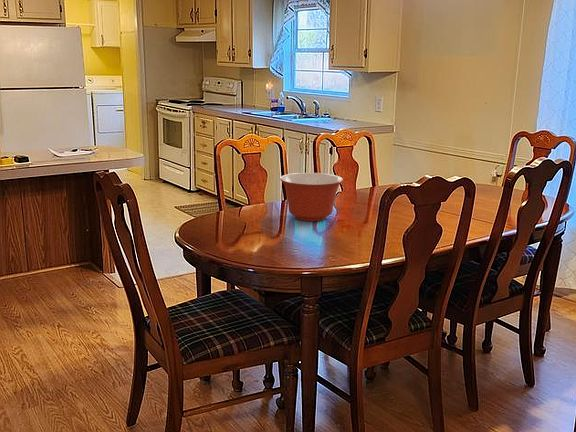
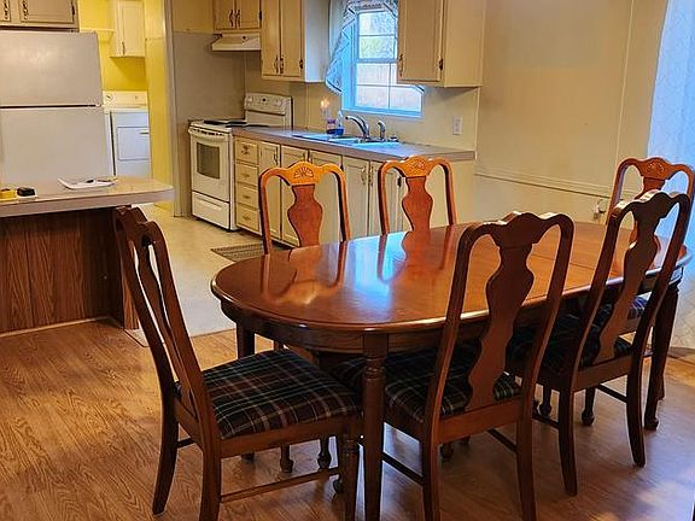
- mixing bowl [279,172,344,222]
